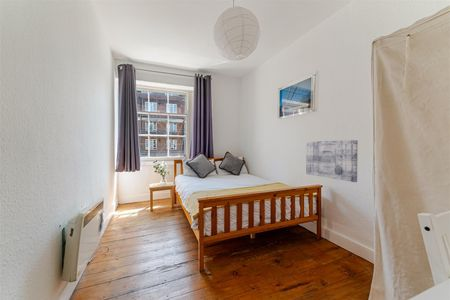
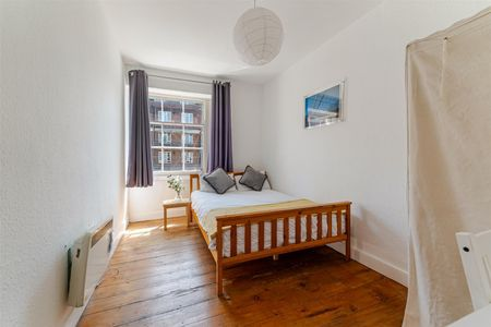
- wall art [305,139,359,183]
